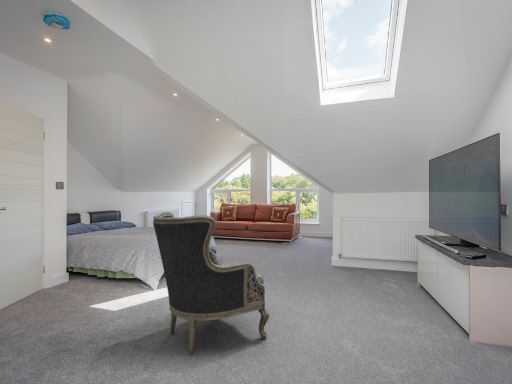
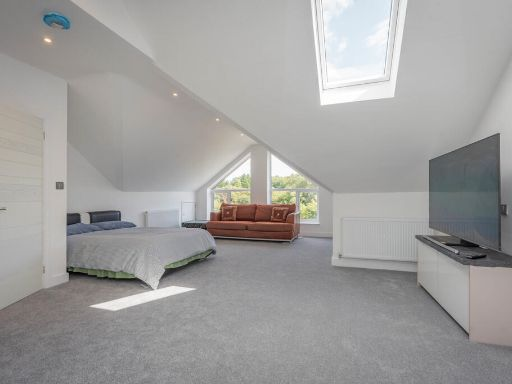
- armchair [152,211,270,356]
